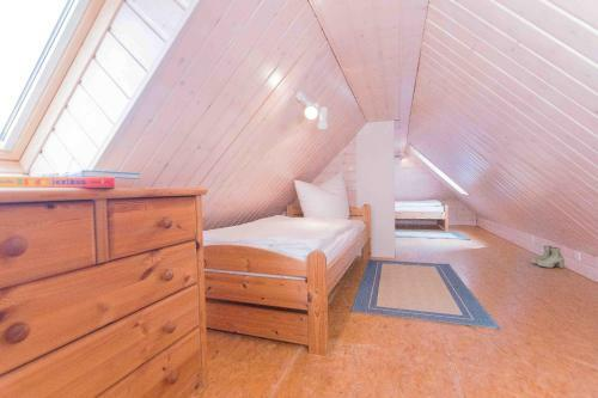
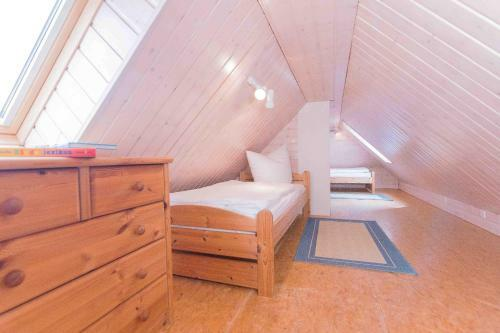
- boots [530,245,566,269]
